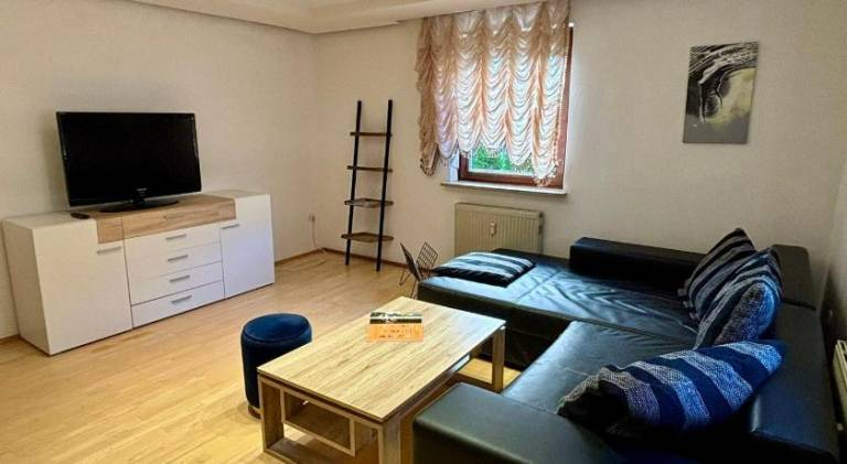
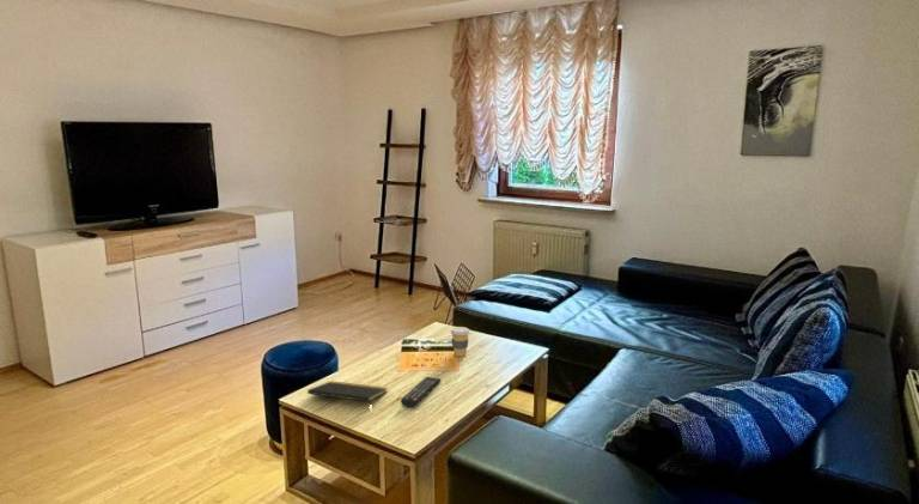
+ notepad [306,379,389,403]
+ coffee cup [450,326,471,358]
+ remote control [400,376,442,408]
